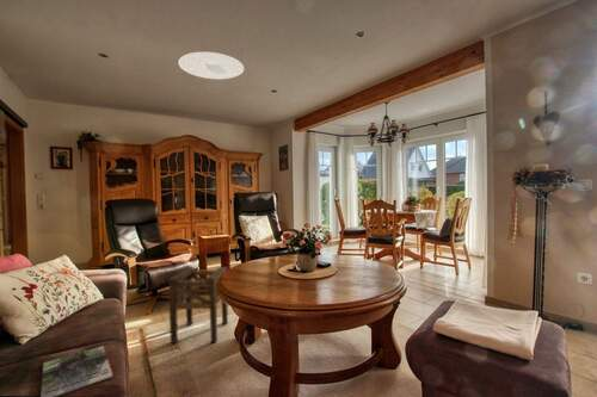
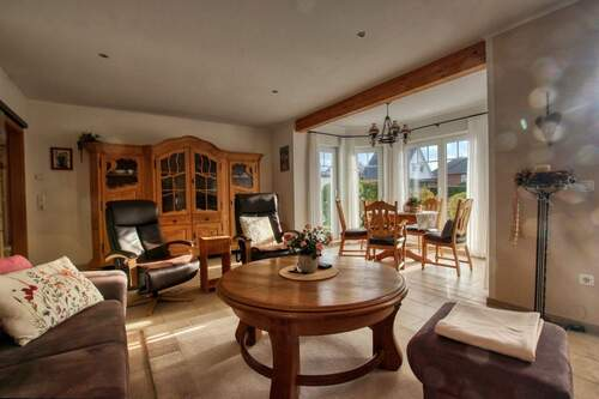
- stool [167,266,229,345]
- magazine [39,345,115,397]
- ceiling light [177,51,245,80]
